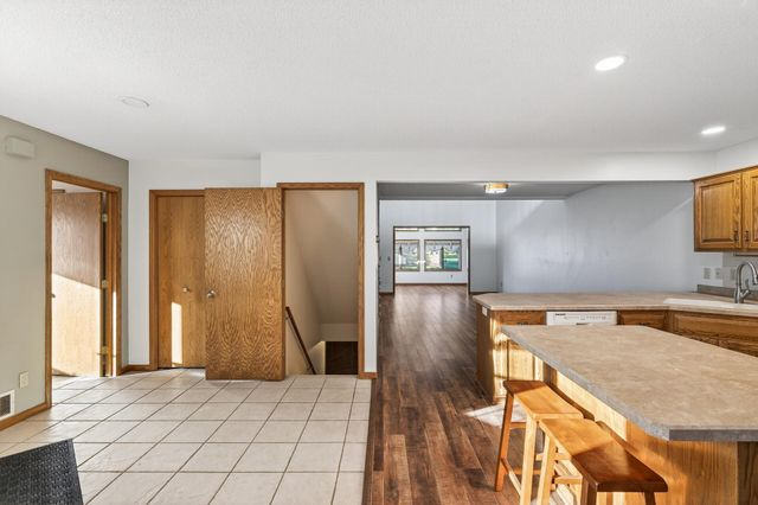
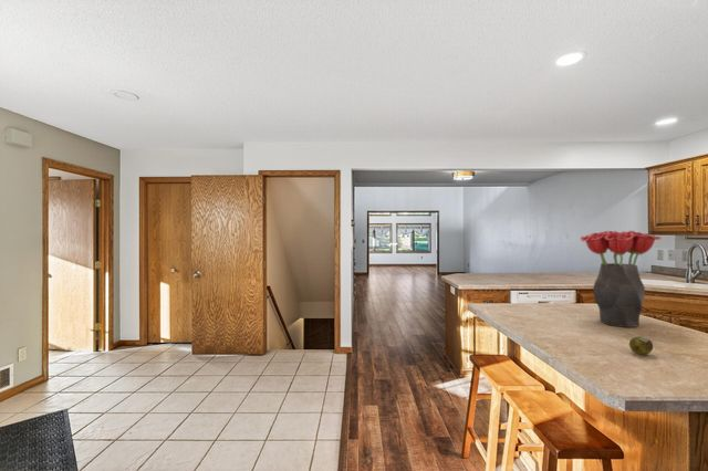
+ fruit [628,336,654,356]
+ bouquet [580,230,663,328]
